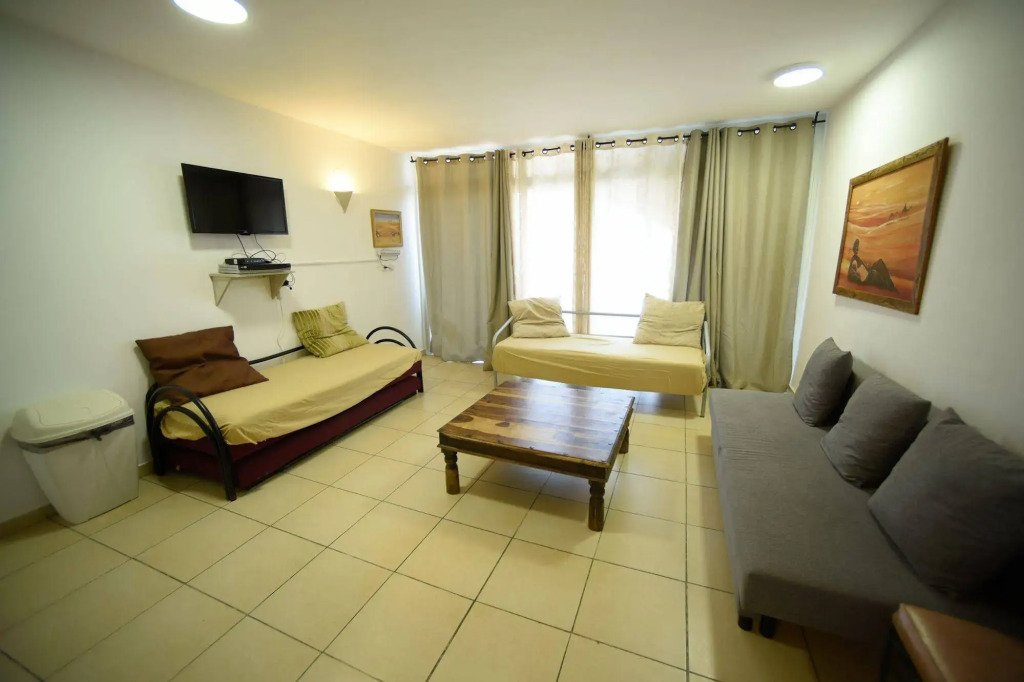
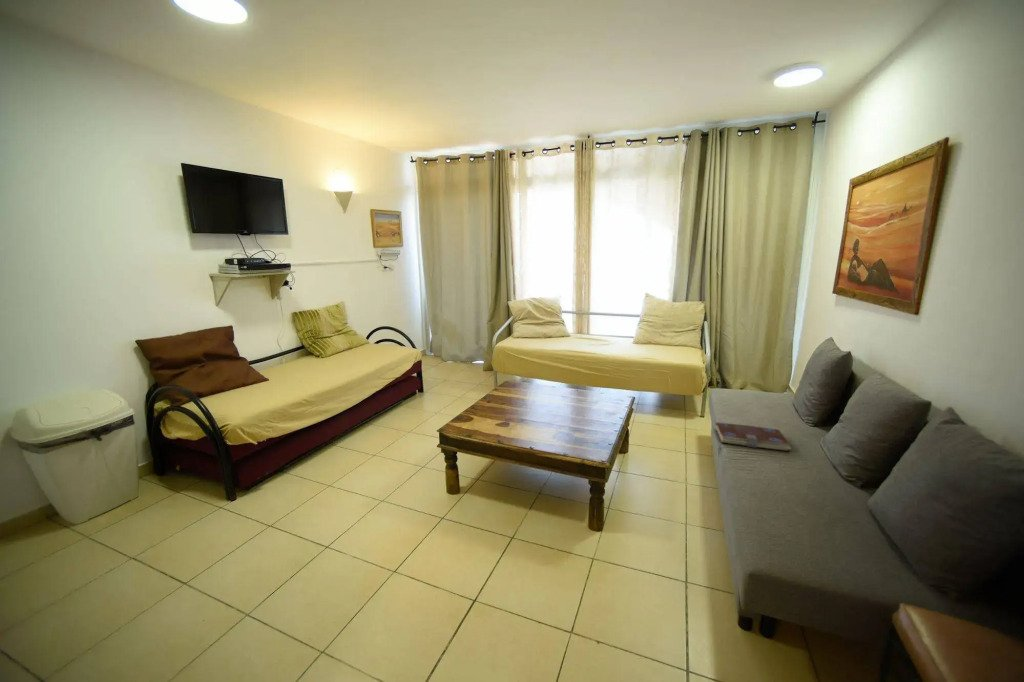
+ book [714,422,792,452]
